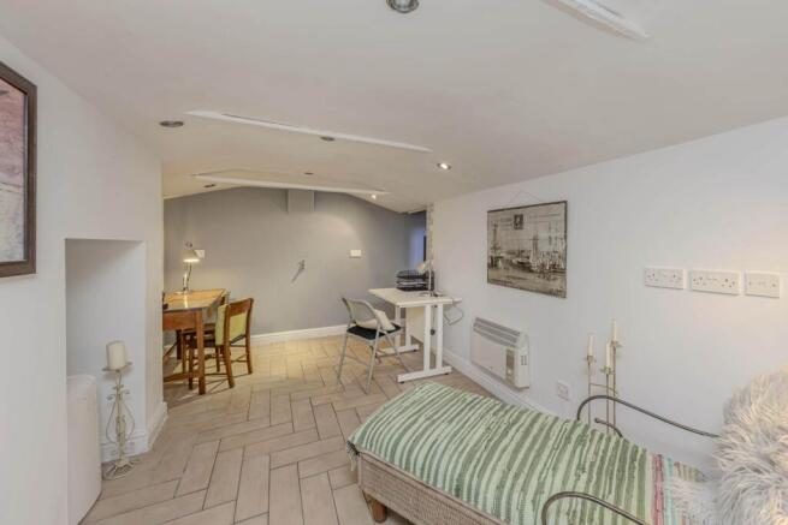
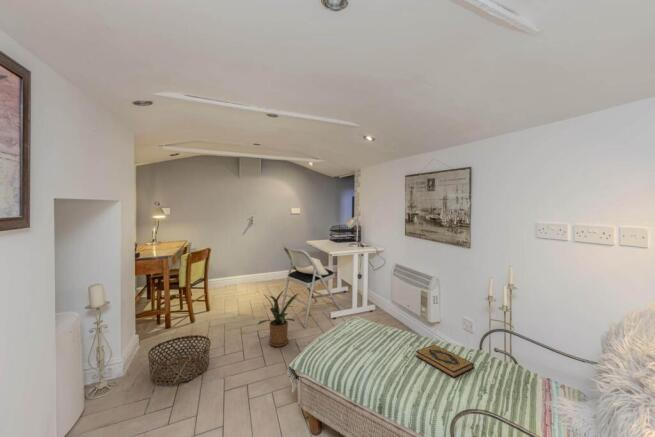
+ hardback book [415,344,475,379]
+ house plant [256,288,301,348]
+ basket [147,334,212,385]
